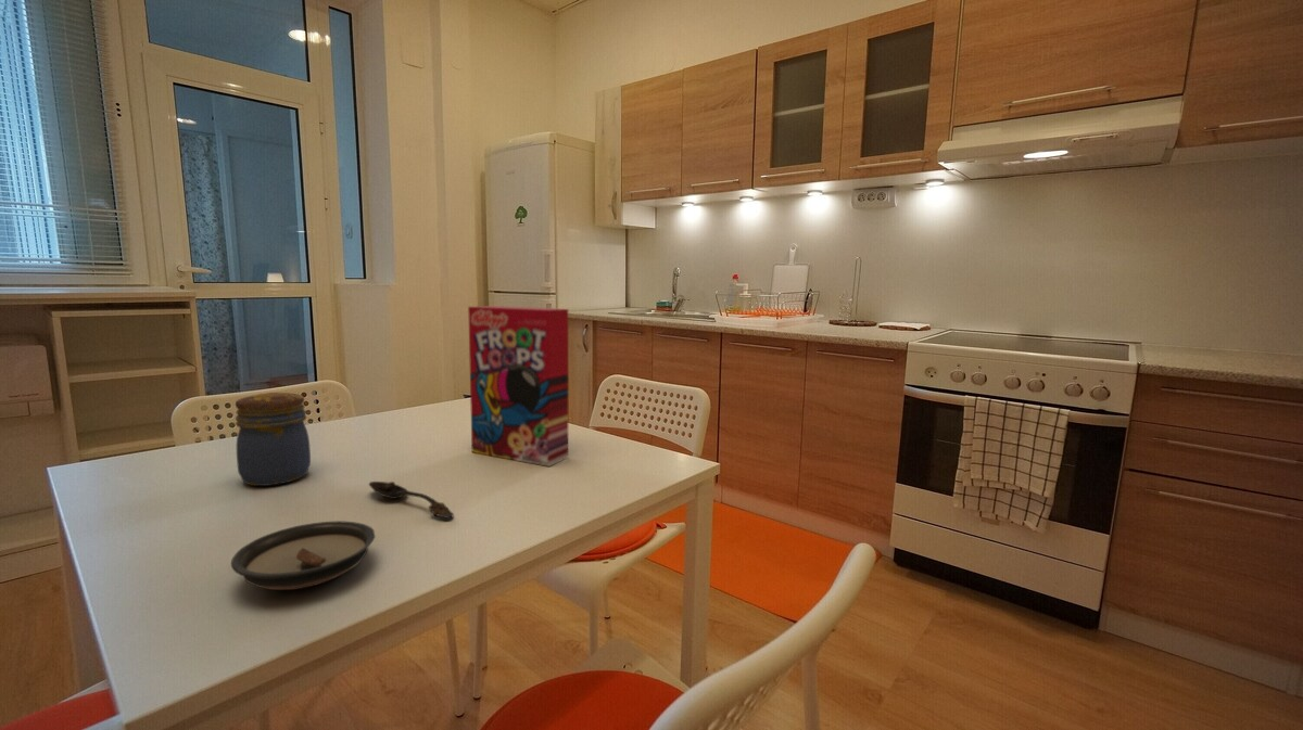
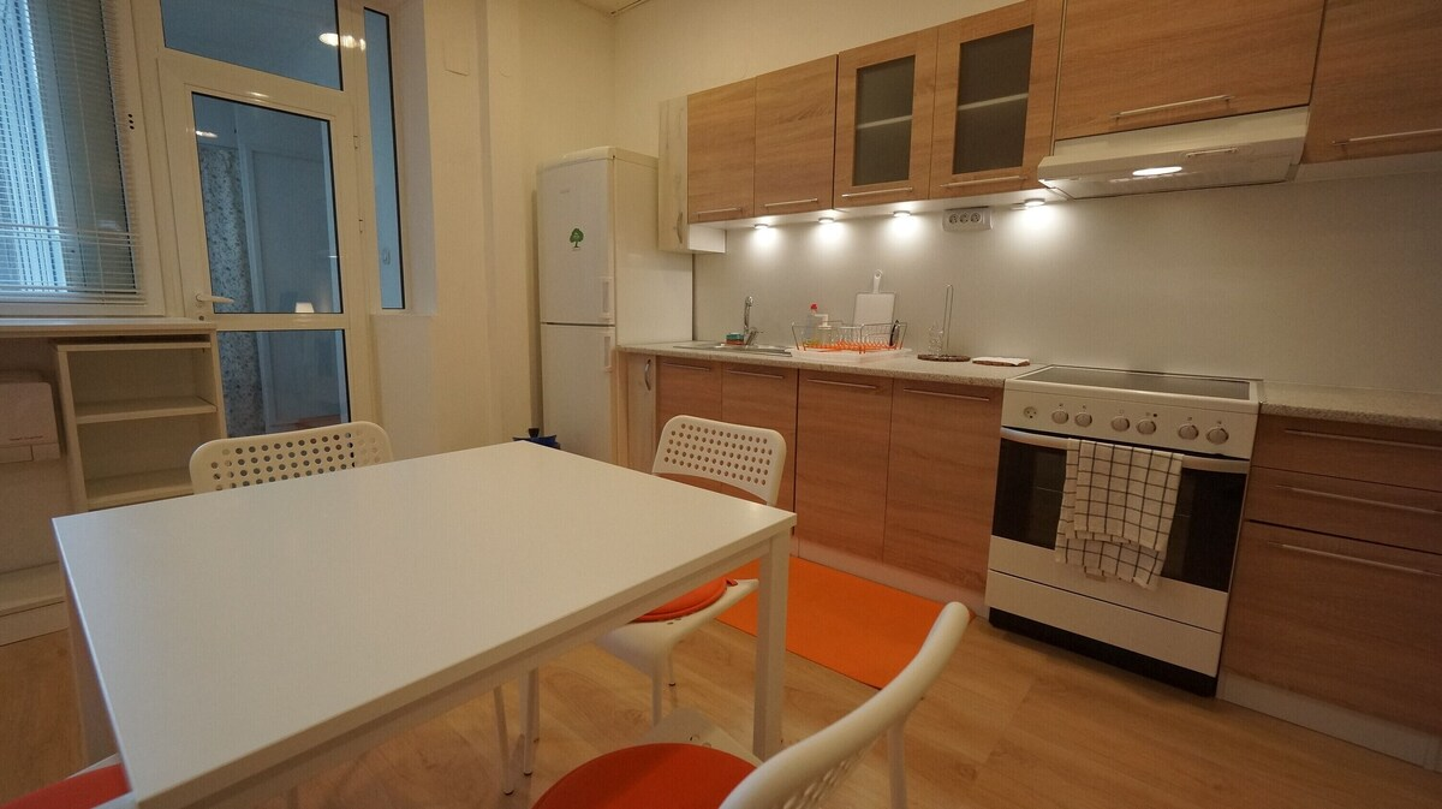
- jar [235,392,312,487]
- cereal box [467,305,569,468]
- saucer [230,520,376,591]
- spoon [368,481,455,520]
